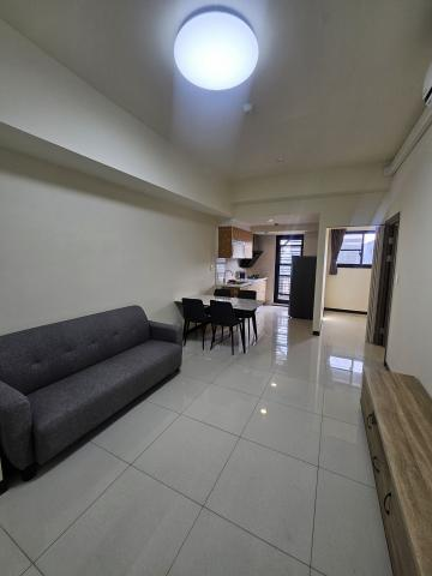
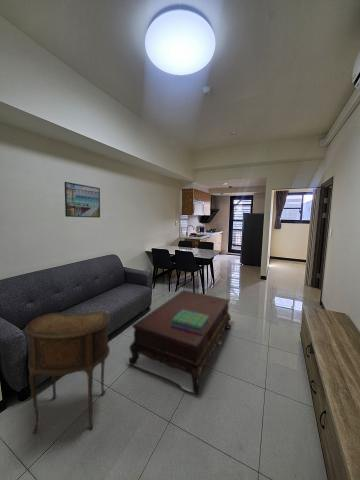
+ coffee table [126,289,232,395]
+ side table [24,311,111,435]
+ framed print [64,181,101,218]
+ stack of books [171,310,210,336]
